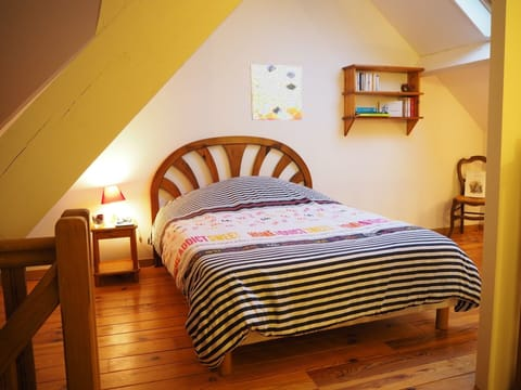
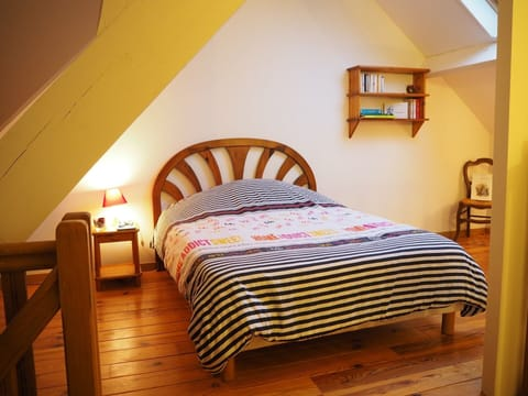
- wall art [250,64,303,121]
